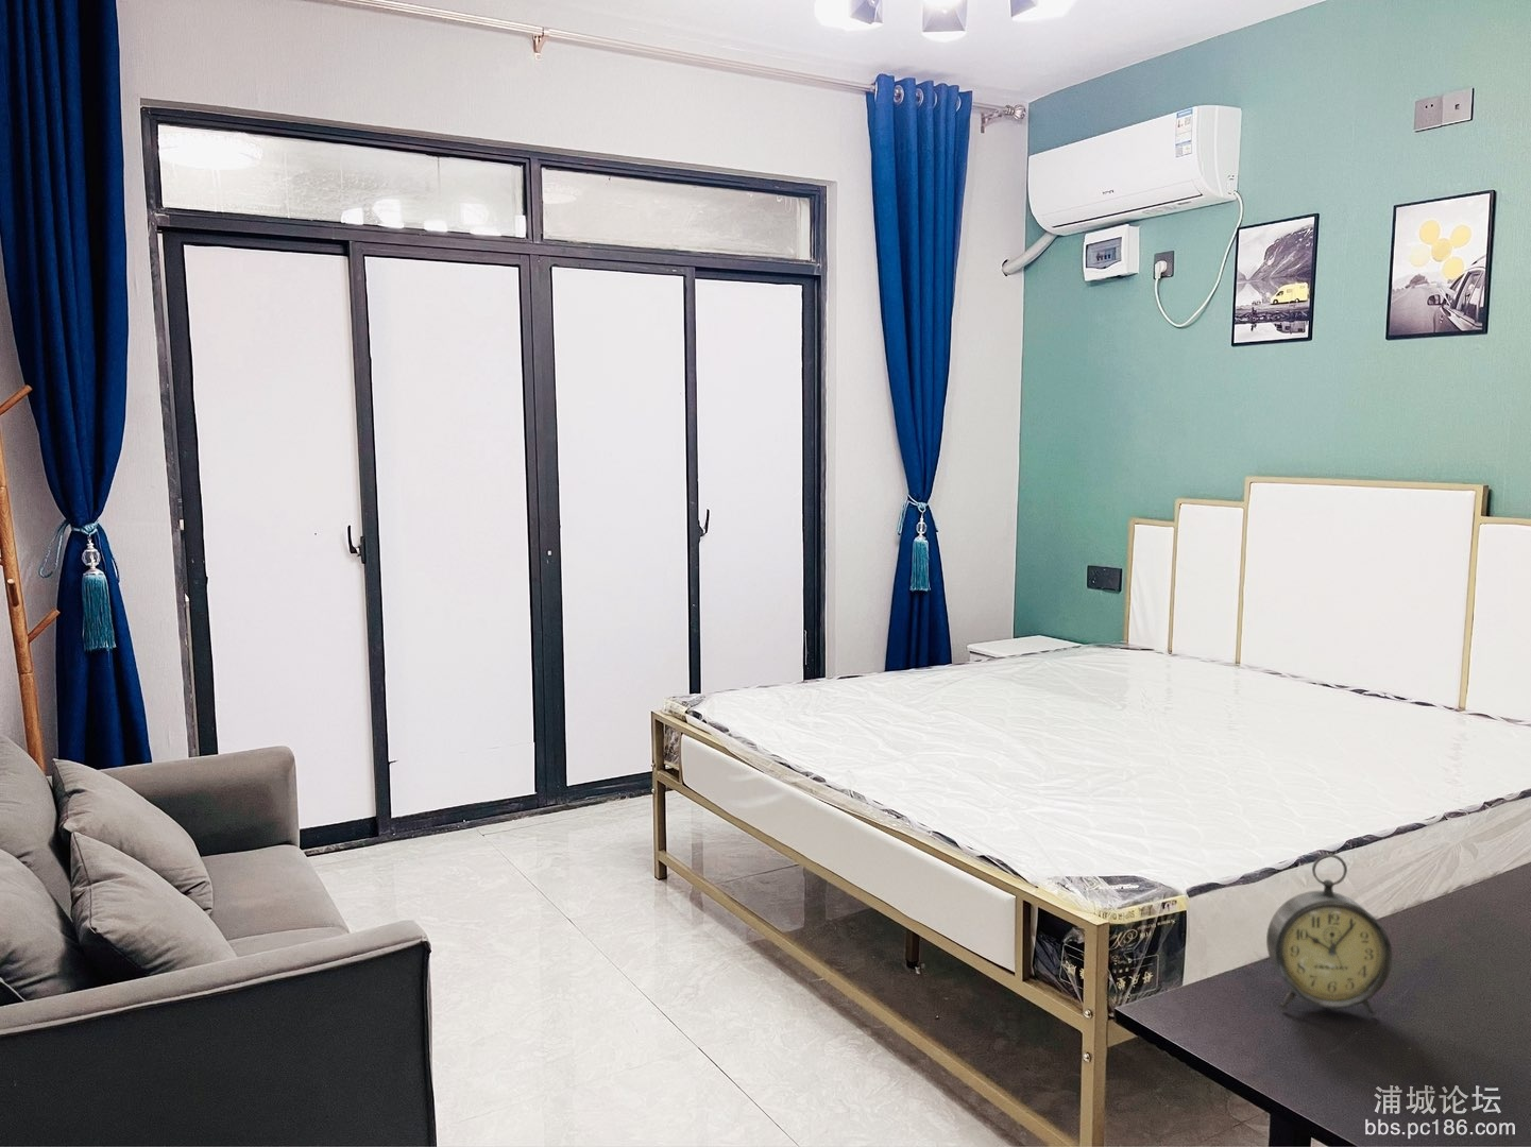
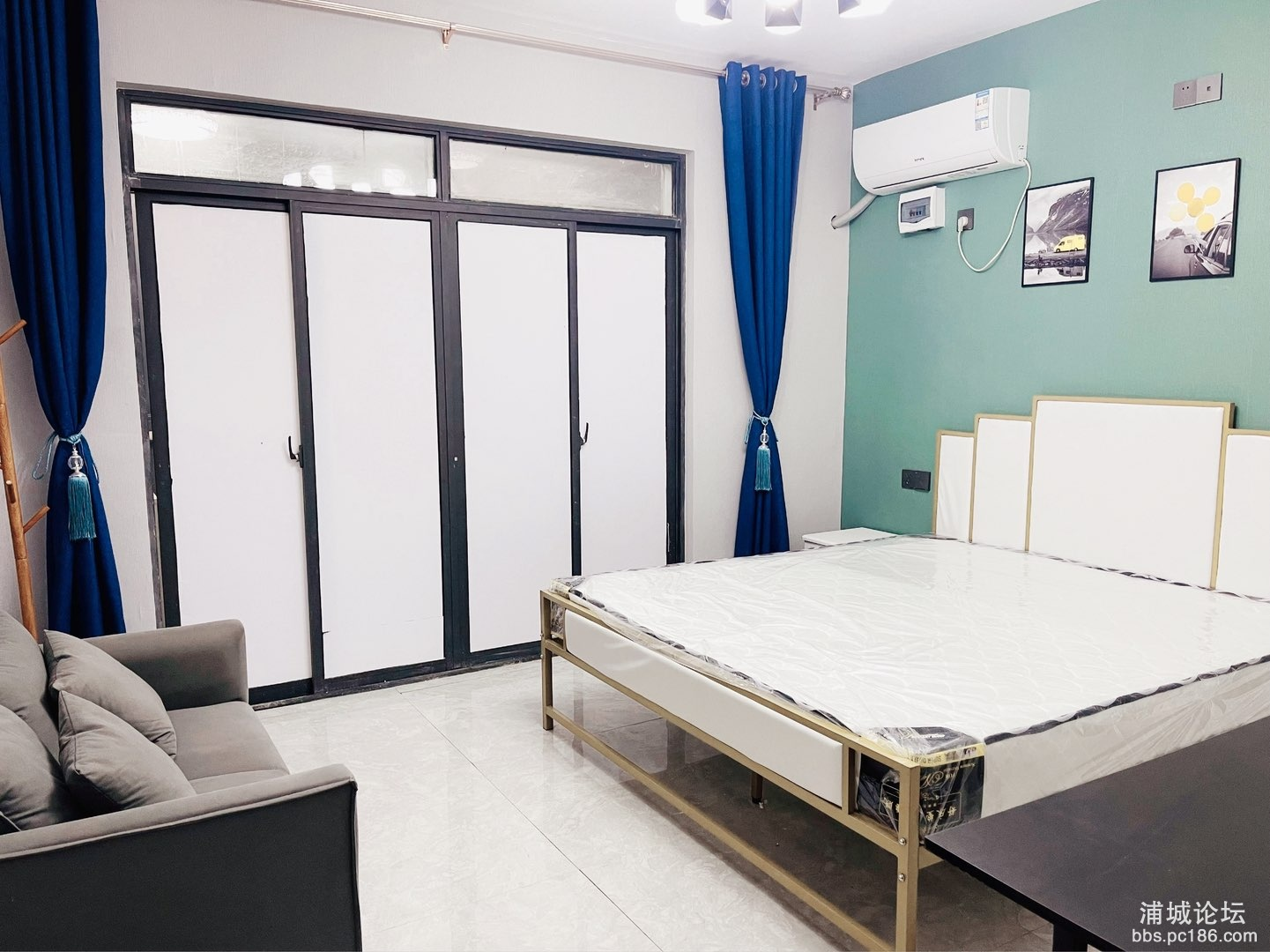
- alarm clock [1266,853,1392,1017]
